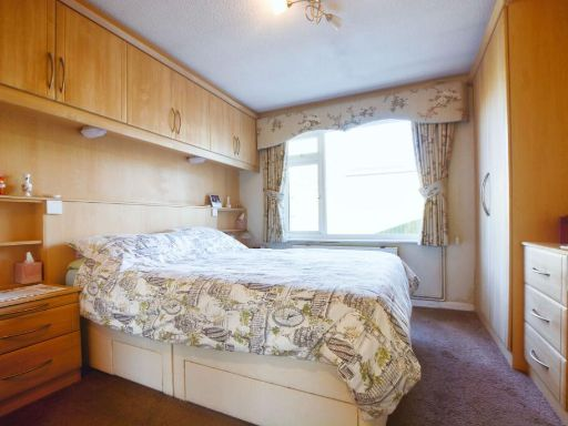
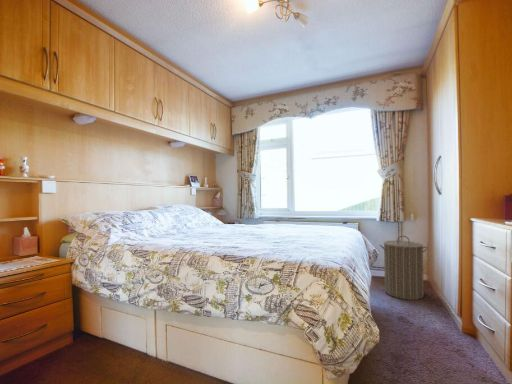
+ laundry hamper [379,235,429,301]
